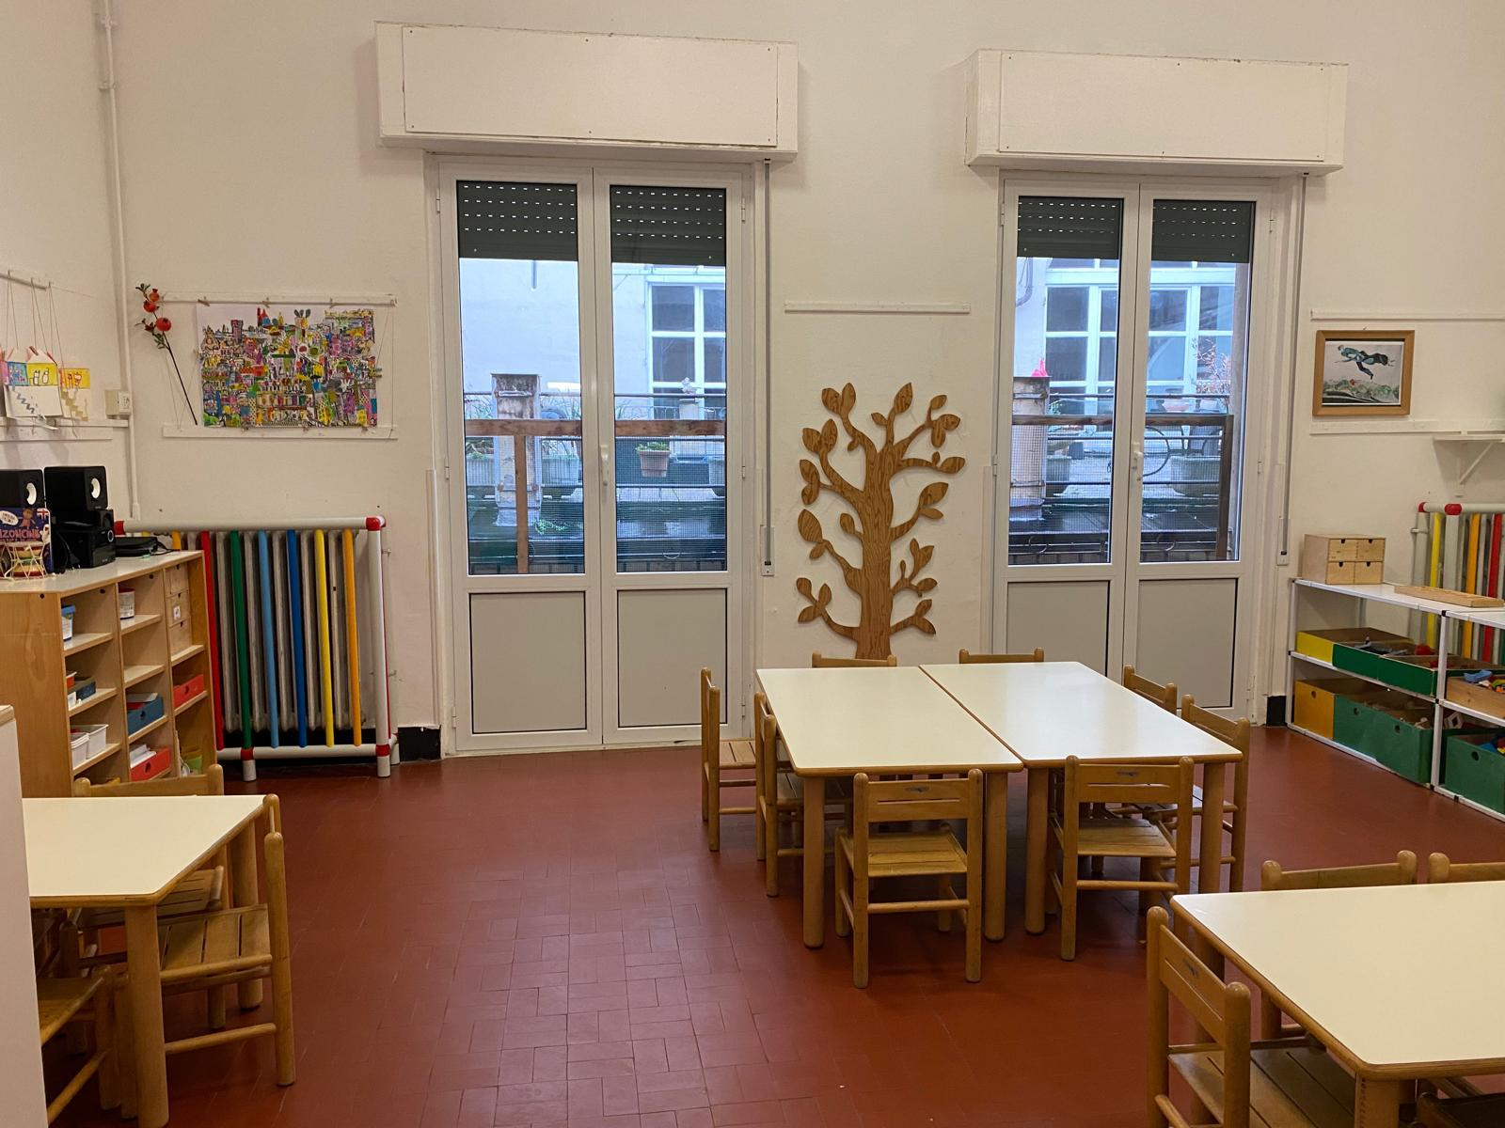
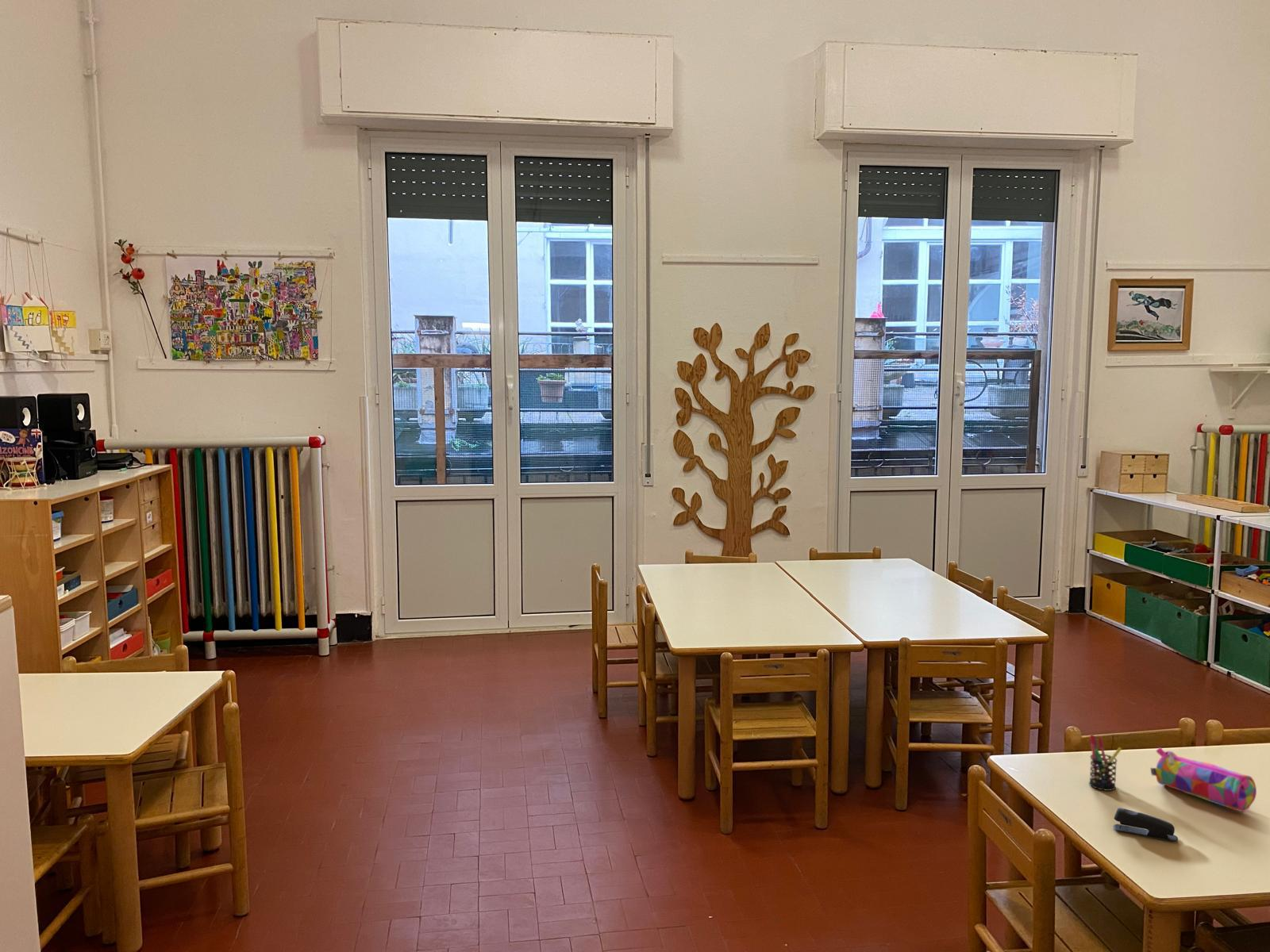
+ pencil case [1150,747,1257,812]
+ stapler [1112,807,1179,842]
+ pen holder [1088,734,1122,792]
